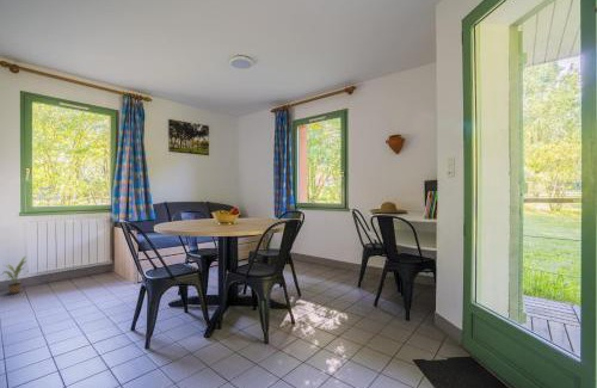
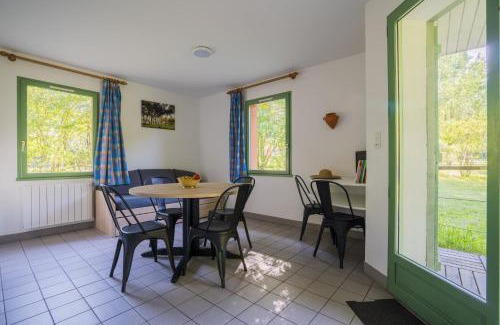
- potted plant [0,255,27,295]
